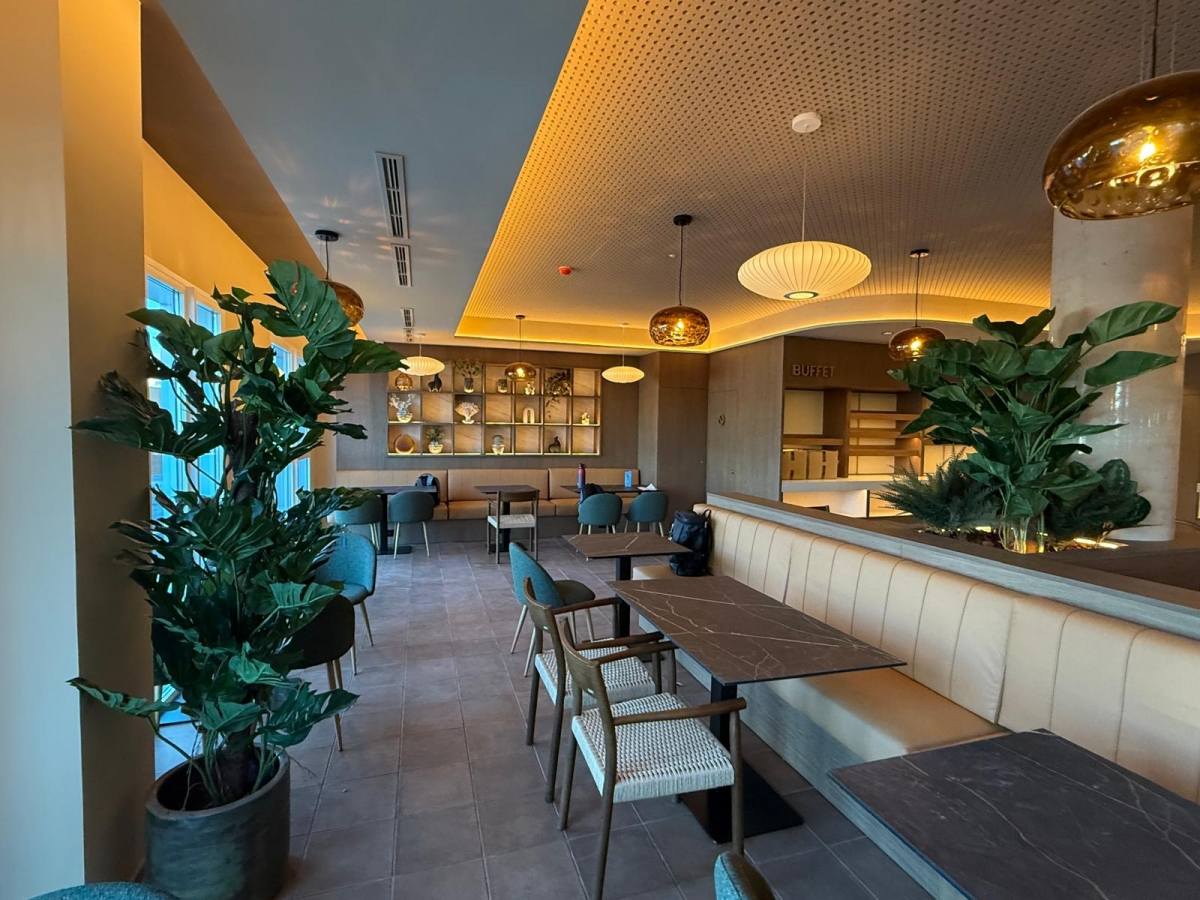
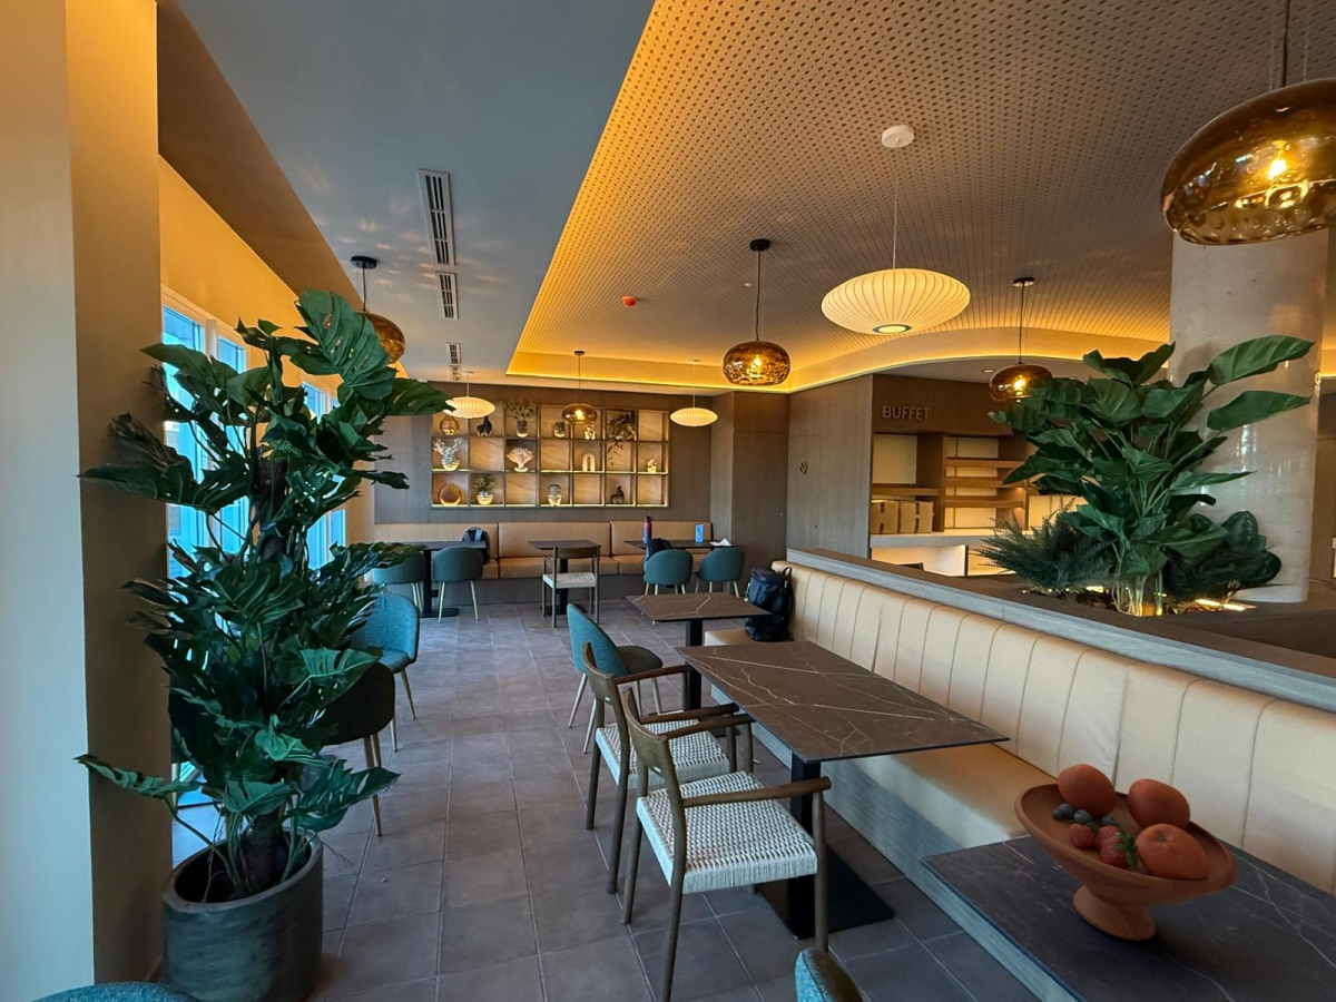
+ fruit bowl [1013,763,1239,942]
